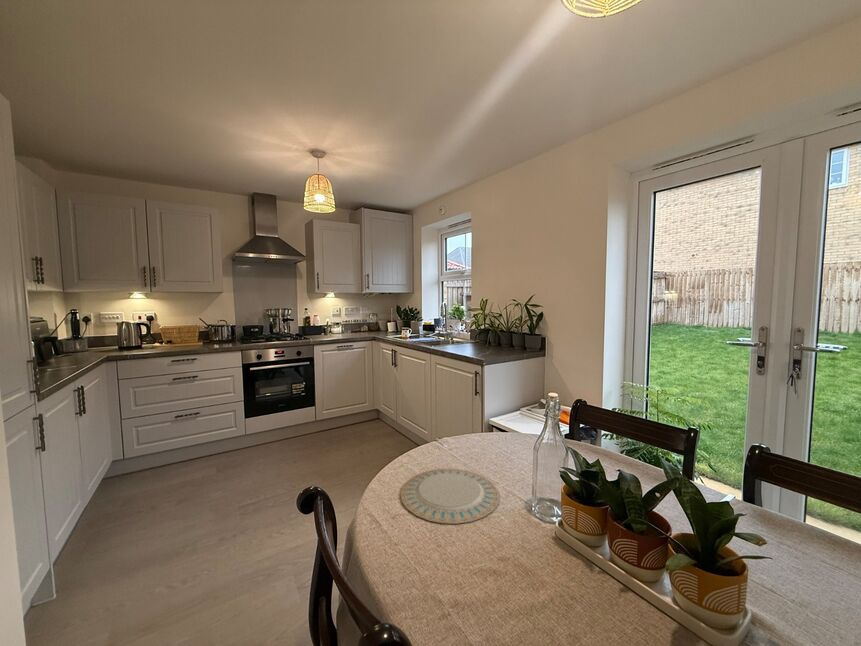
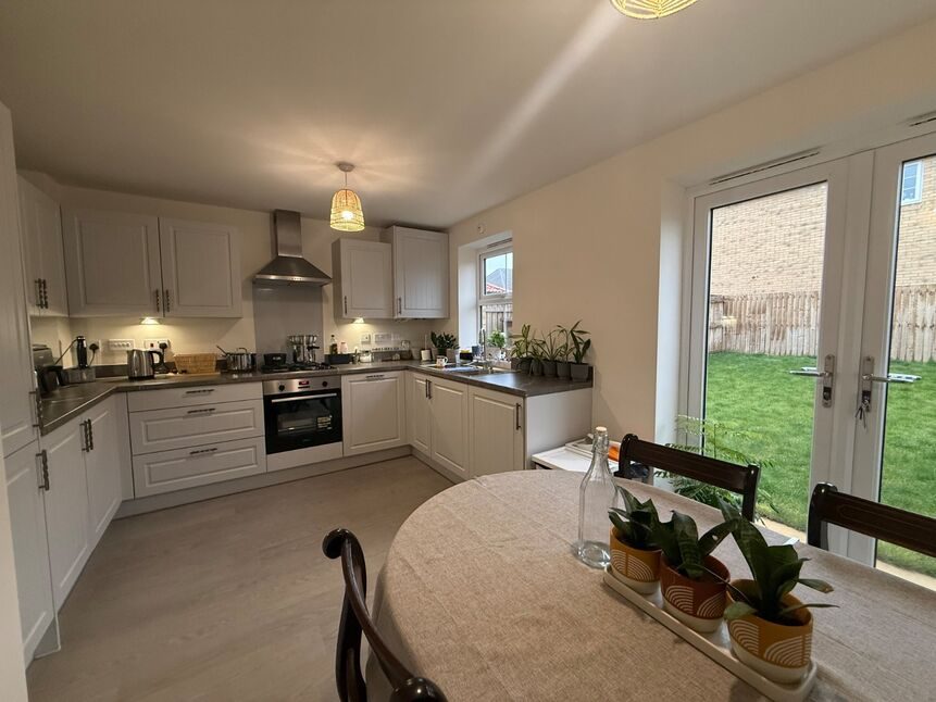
- chinaware [399,468,500,525]
